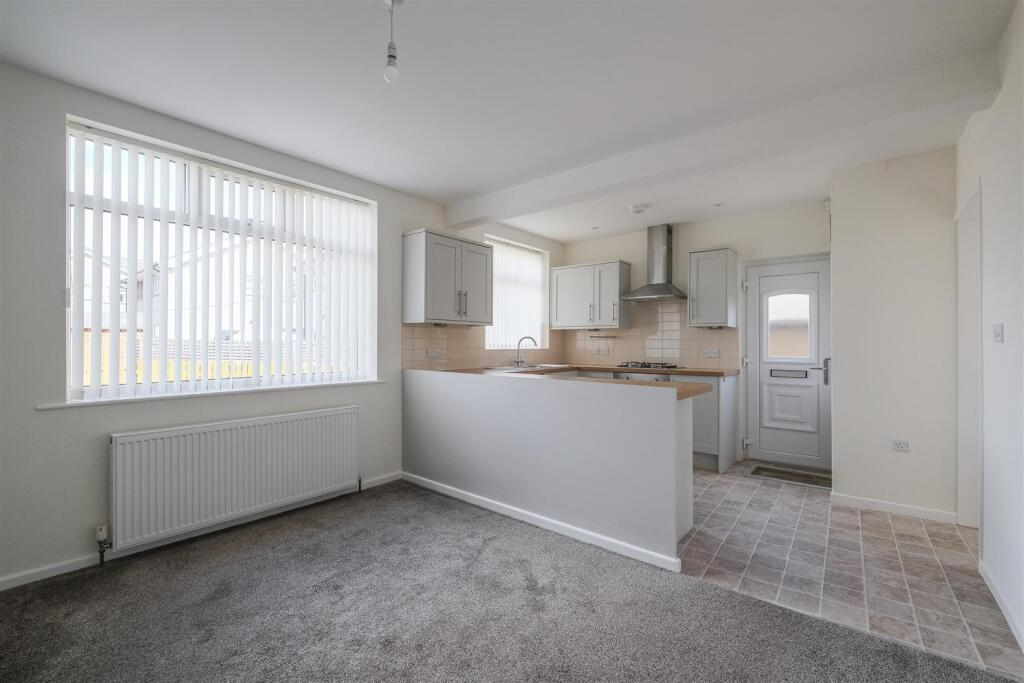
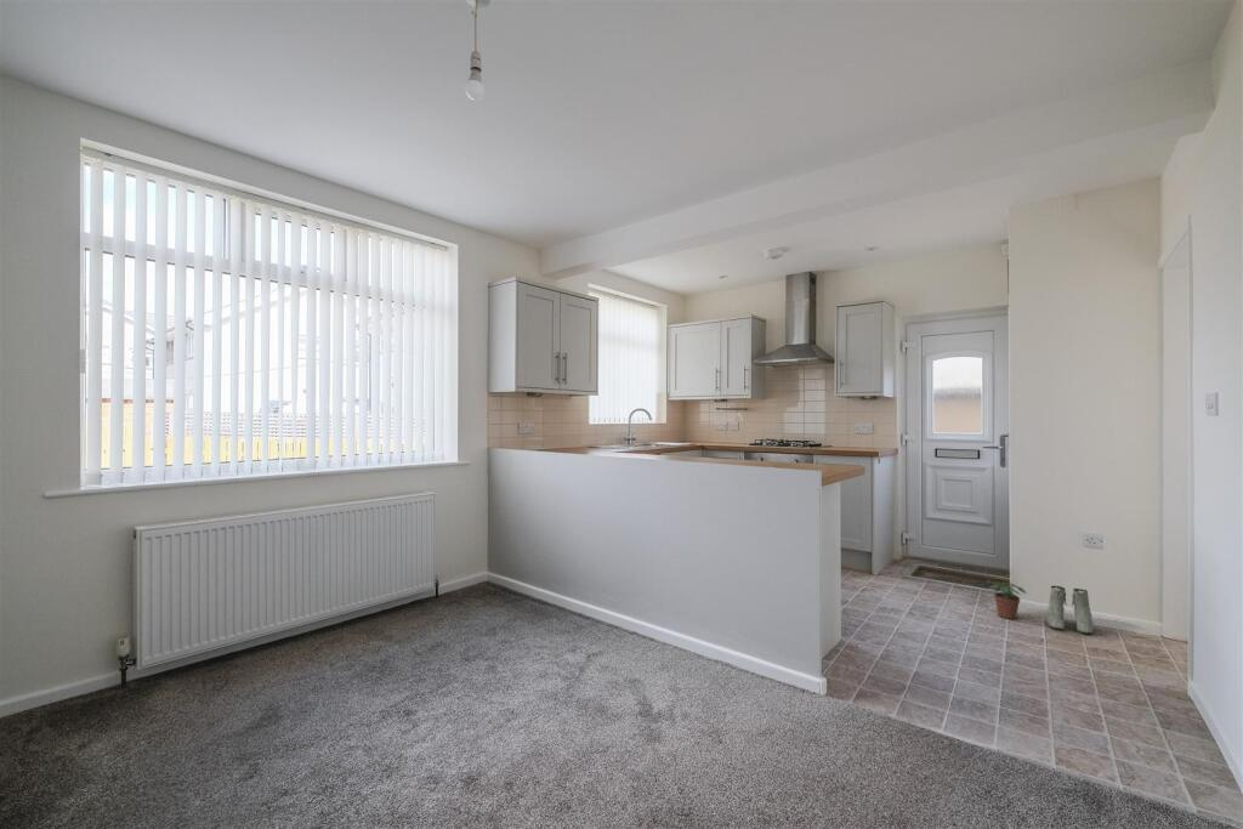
+ boots [1046,585,1095,635]
+ potted plant [988,581,1027,620]
